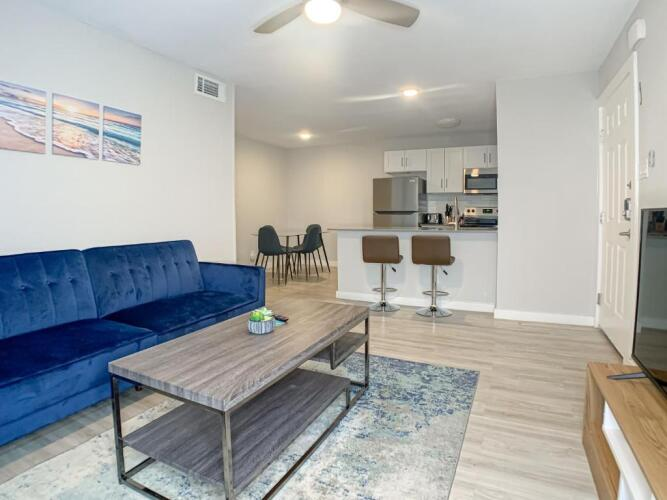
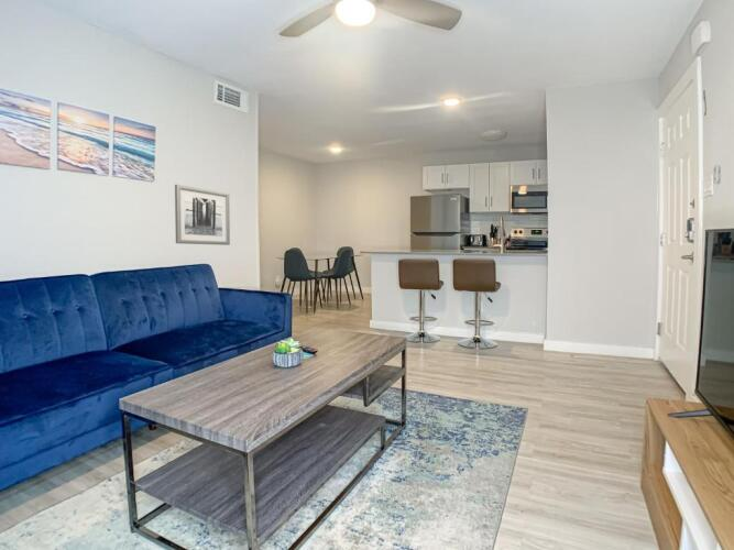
+ wall art [174,184,231,246]
